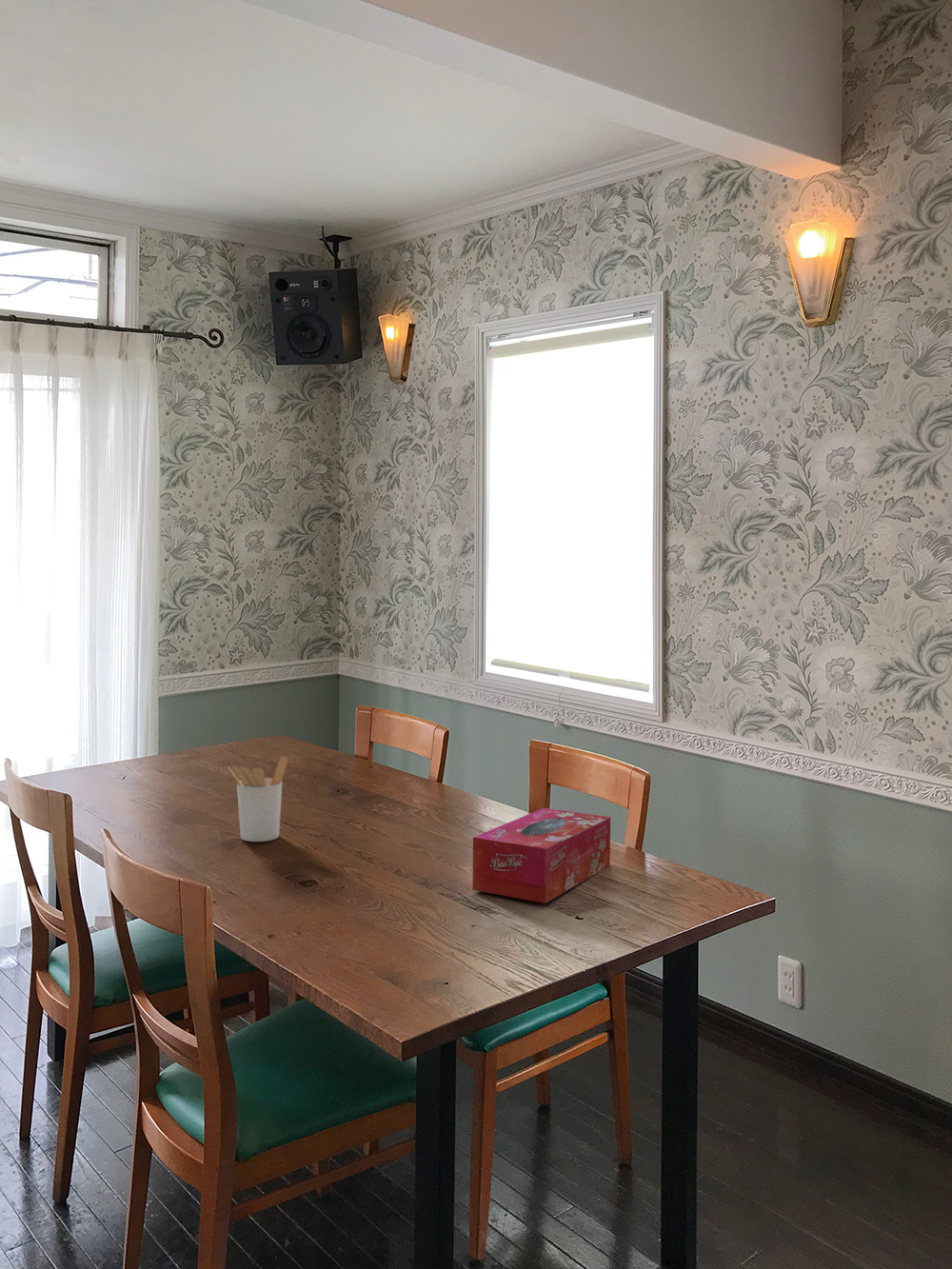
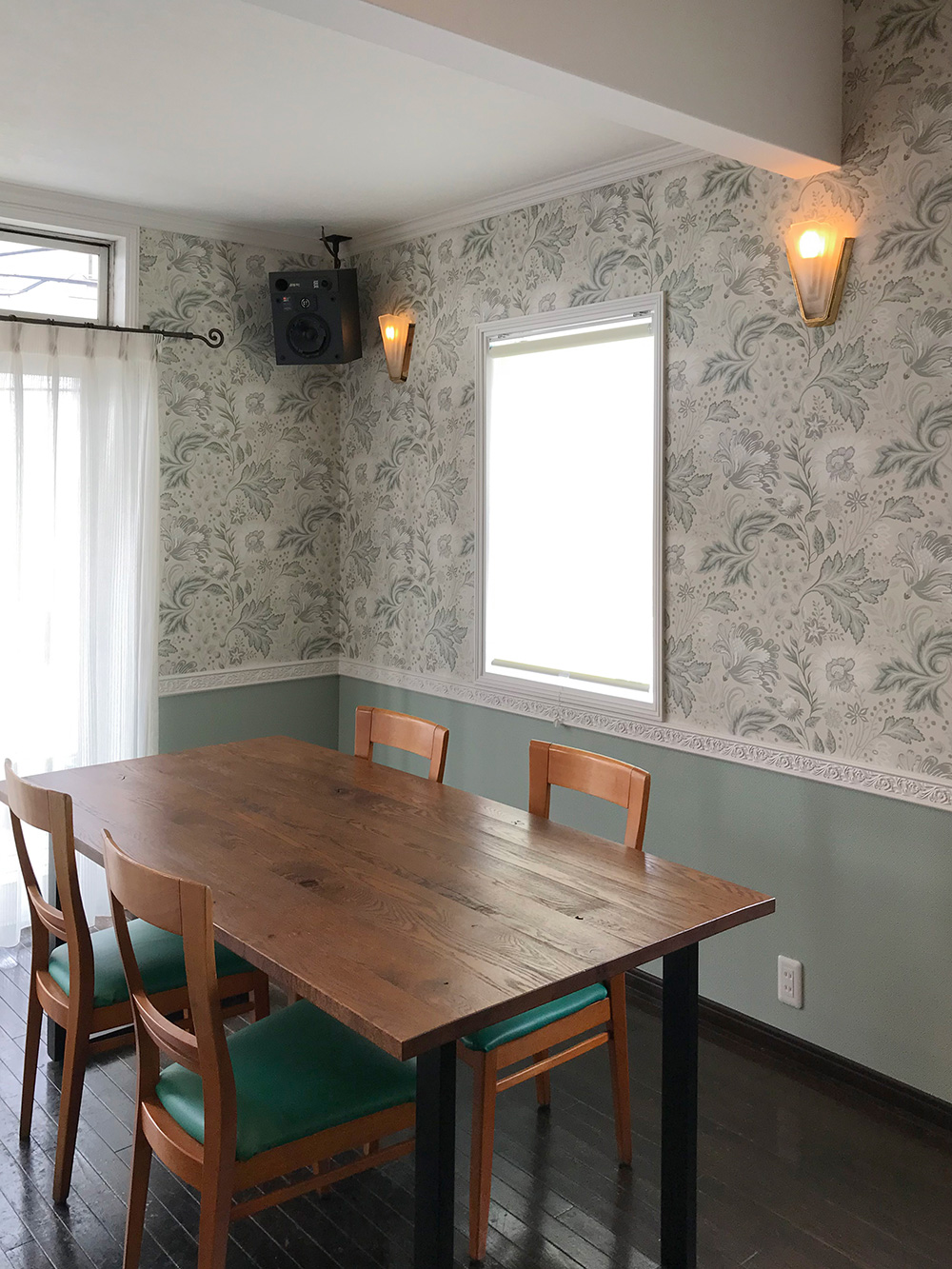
- tissue box [471,807,611,904]
- utensil holder [227,756,288,843]
